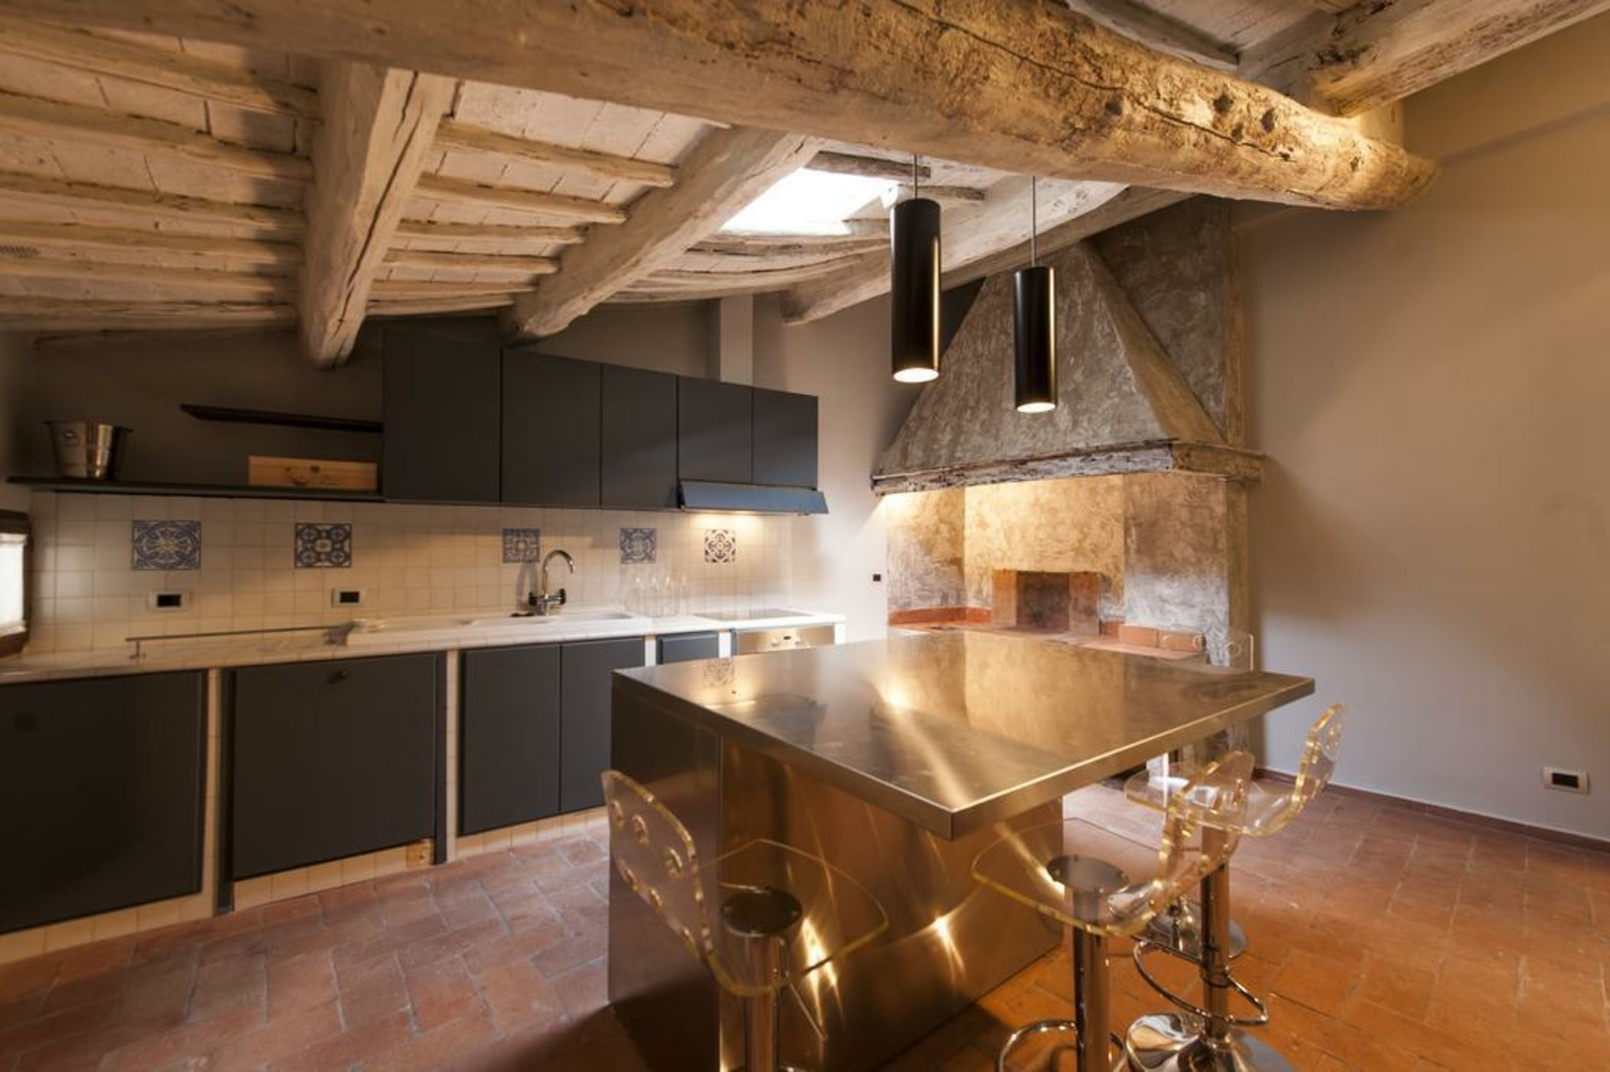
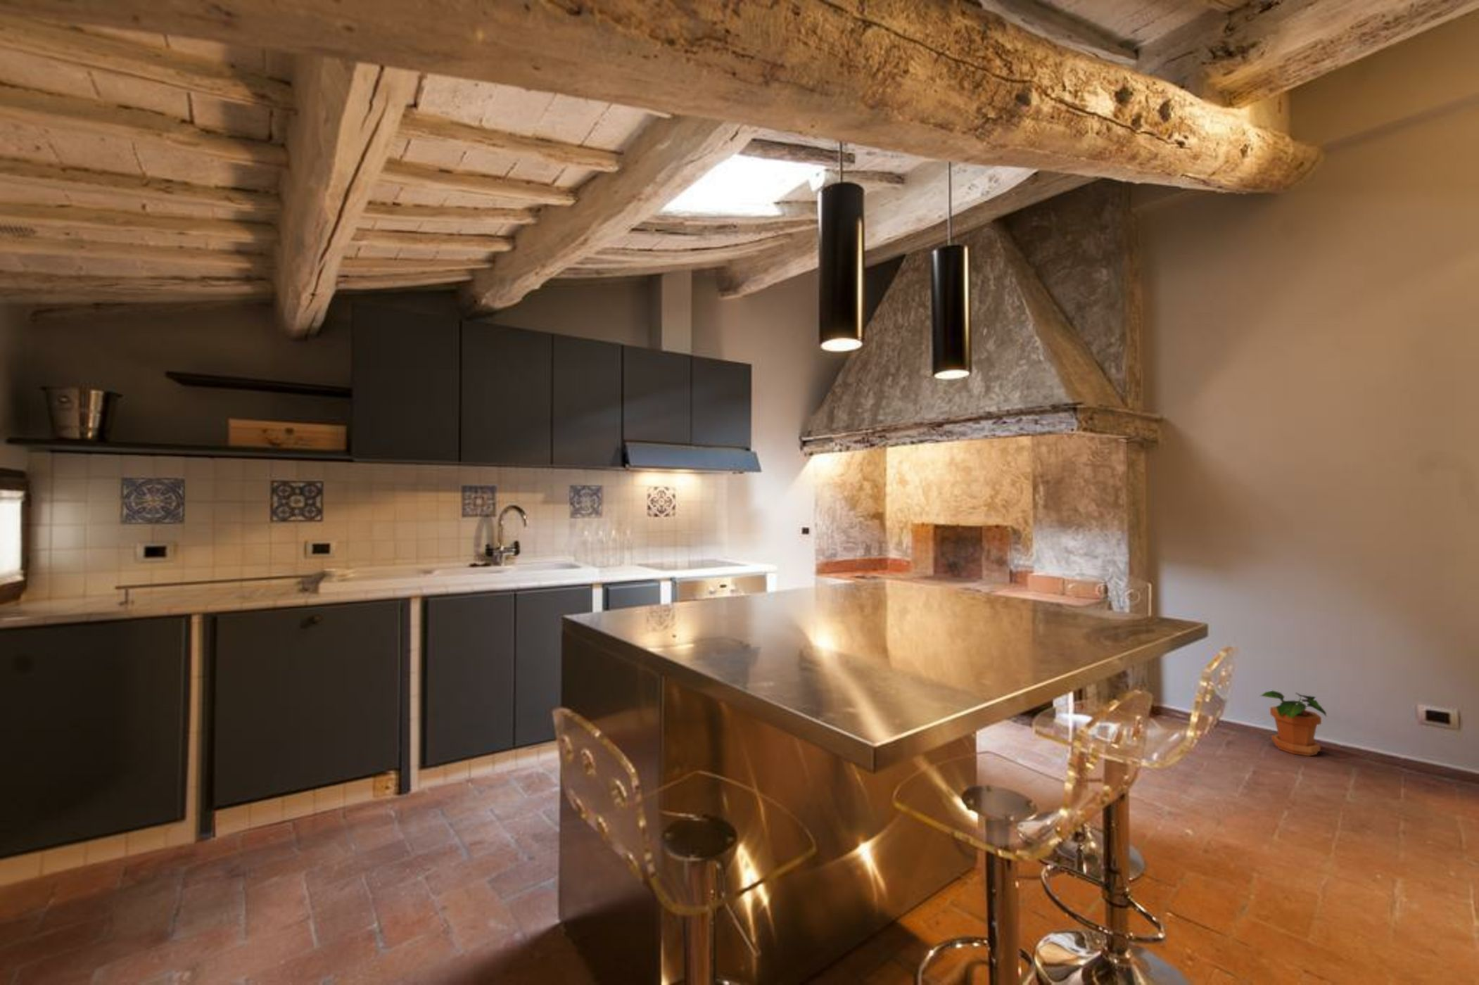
+ potted plant [1259,690,1327,757]
